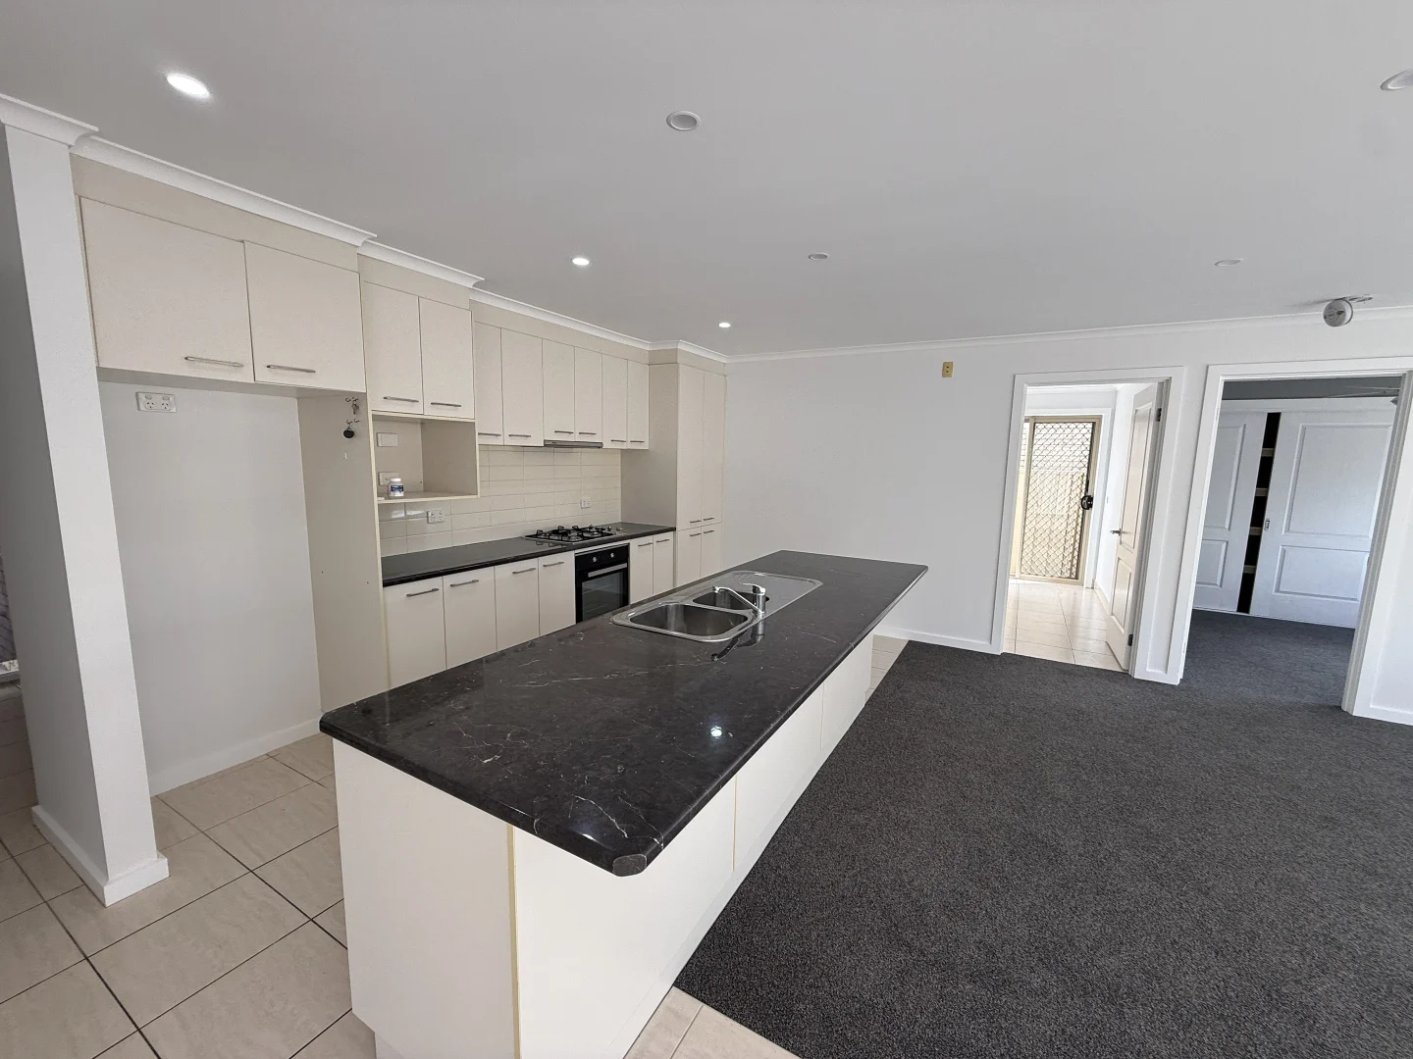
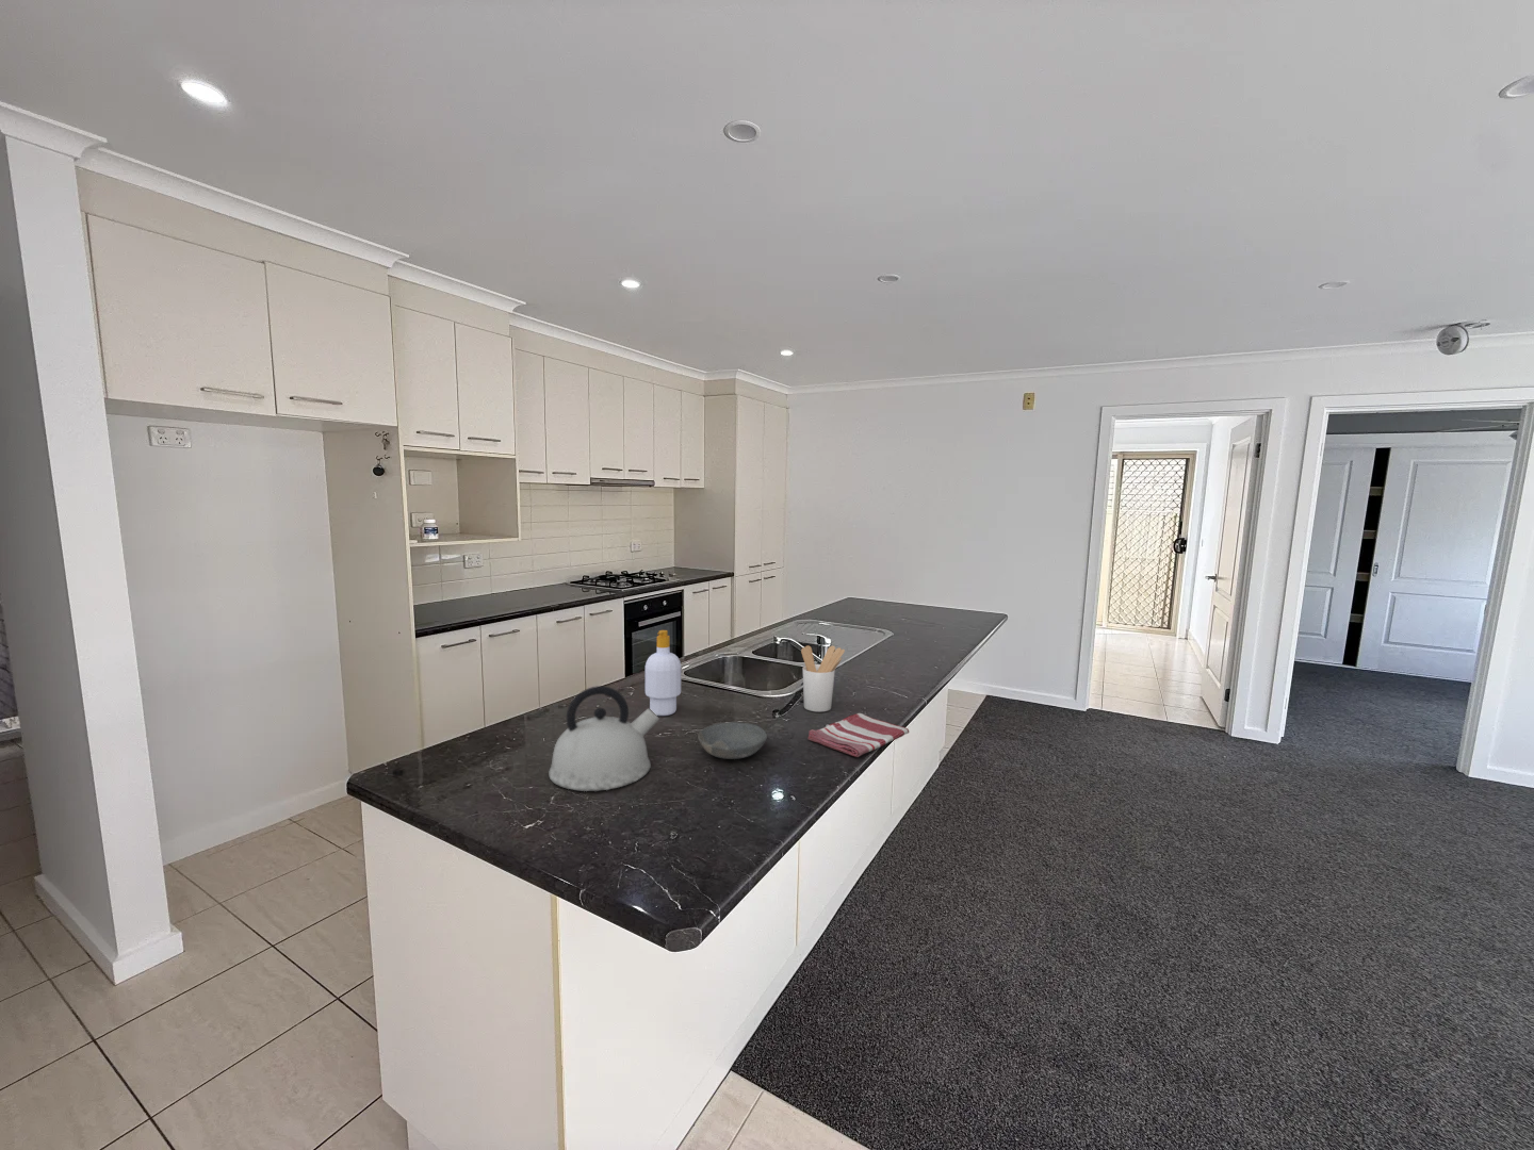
+ kettle [547,685,661,792]
+ dish towel [807,713,910,759]
+ utensil holder [800,644,846,713]
+ bowl [697,721,768,760]
+ soap bottle [645,629,681,716]
